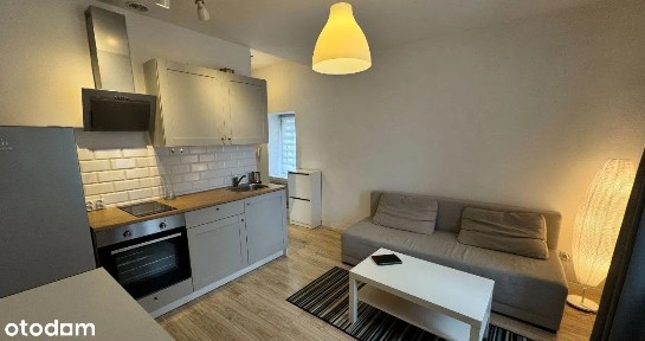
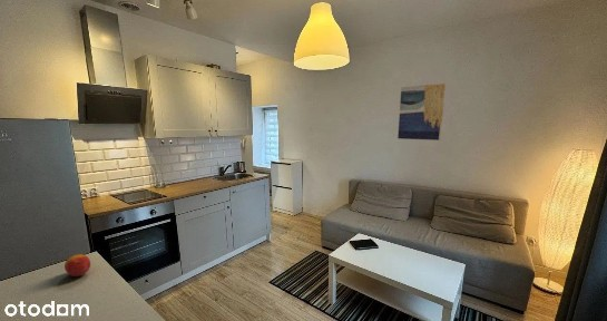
+ fruit [63,253,91,278]
+ wall art [396,82,447,142]
